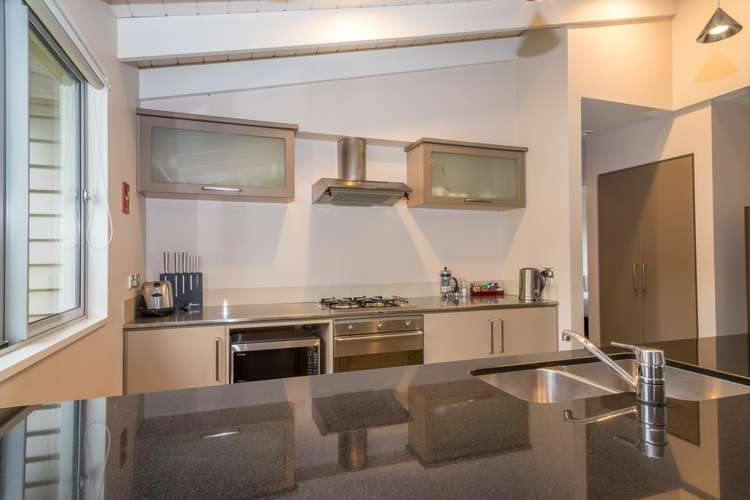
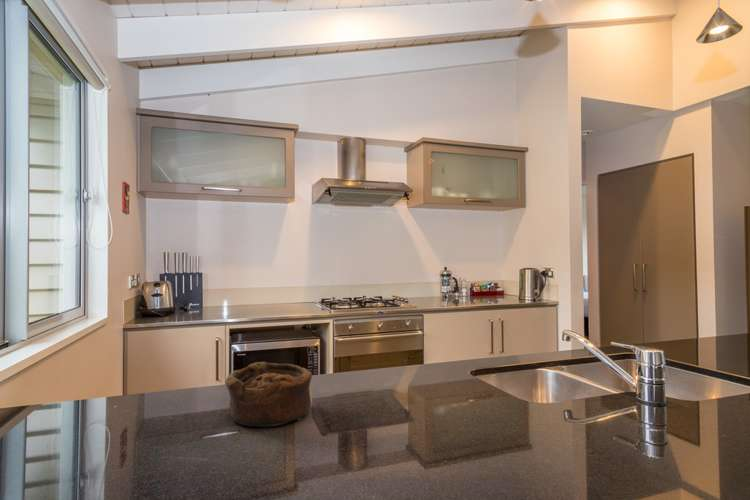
+ bowl [224,361,313,428]
